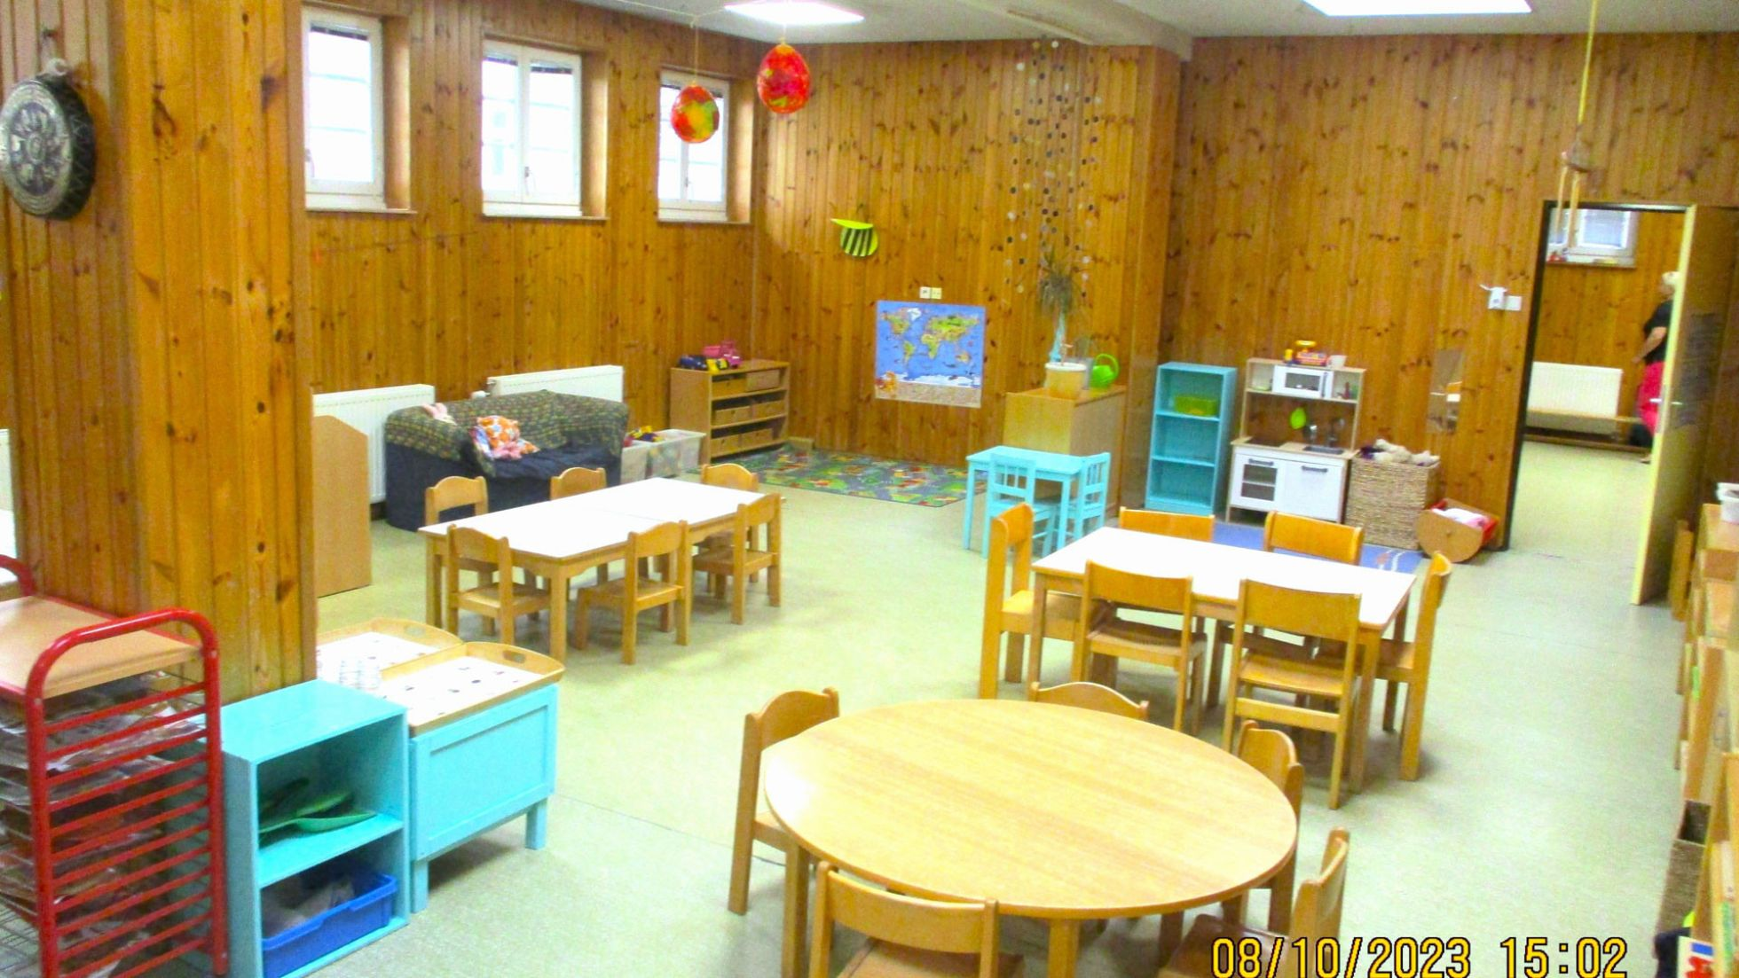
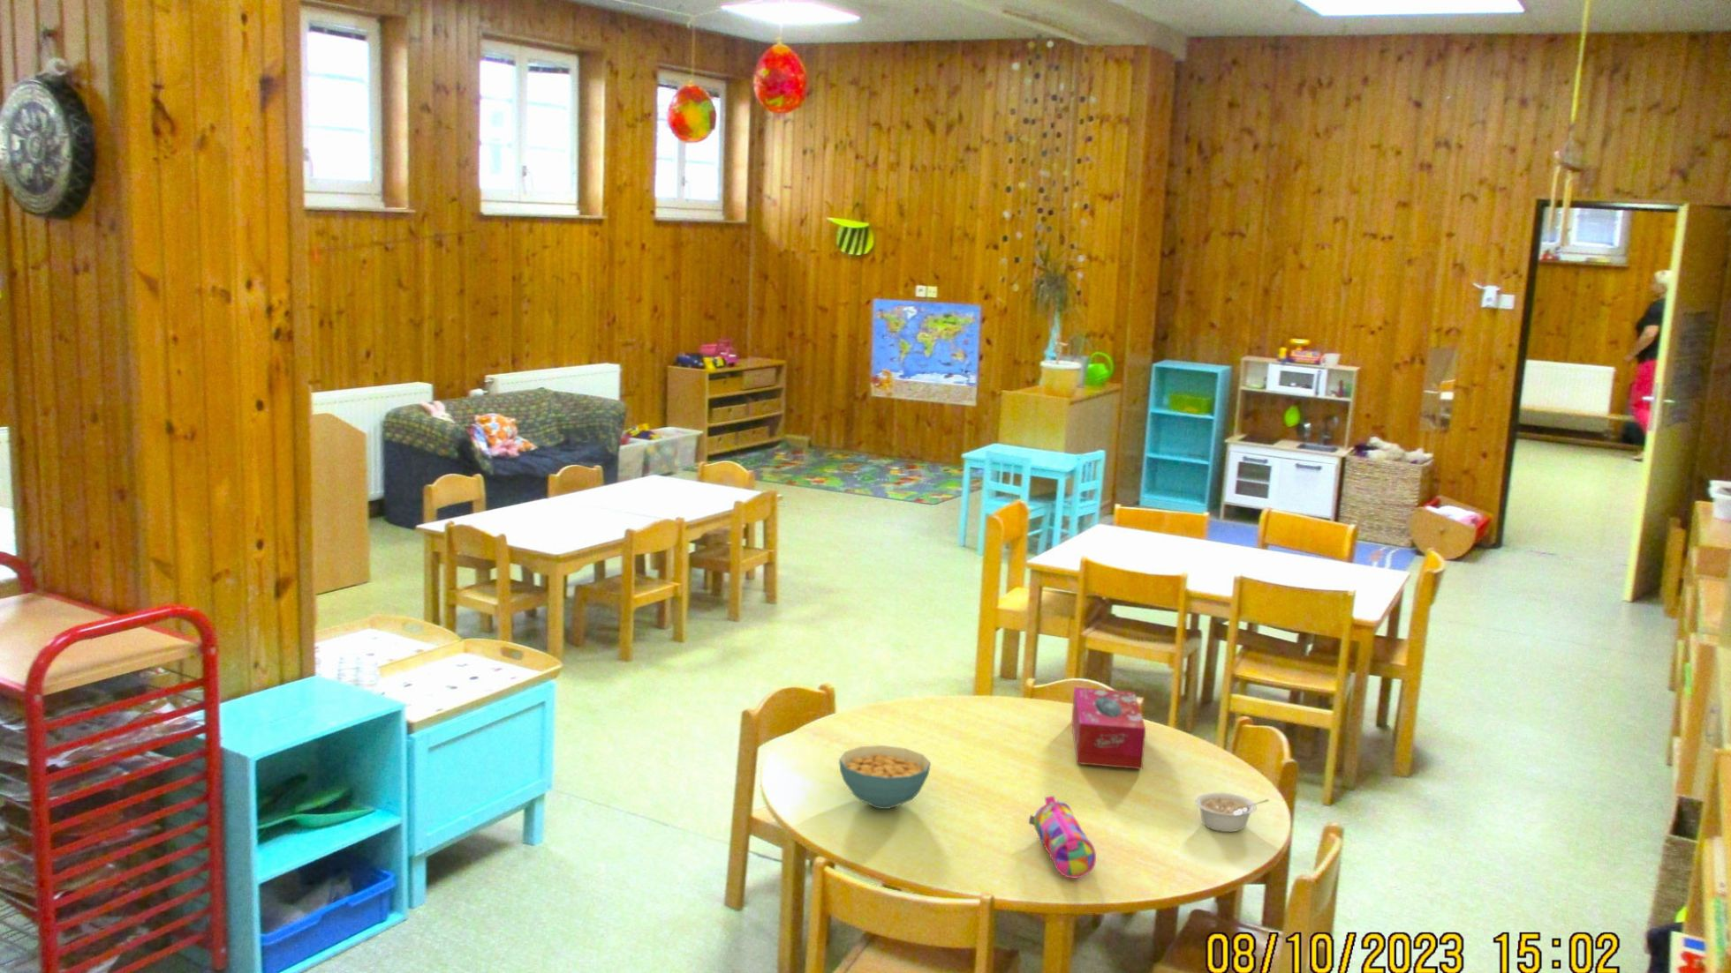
+ pencil case [1028,795,1097,879]
+ tissue box [1070,687,1146,770]
+ cereal bowl [838,745,932,810]
+ legume [1194,791,1270,833]
